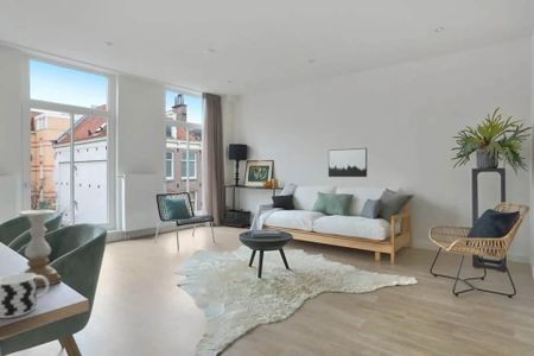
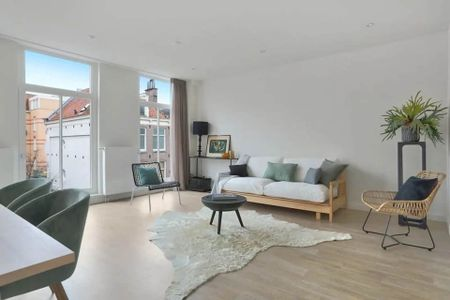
- candle holder [18,209,62,288]
- wall art [328,147,368,178]
- cup [0,272,50,319]
